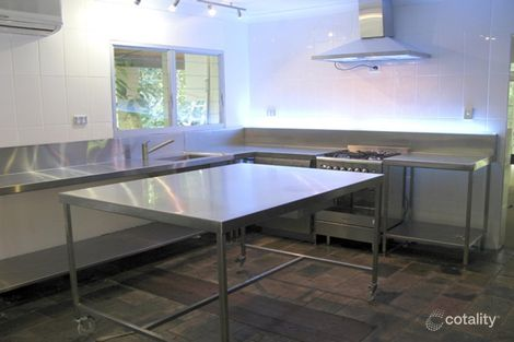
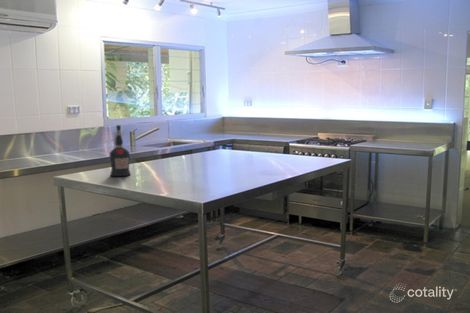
+ liquor bottle [109,124,132,177]
